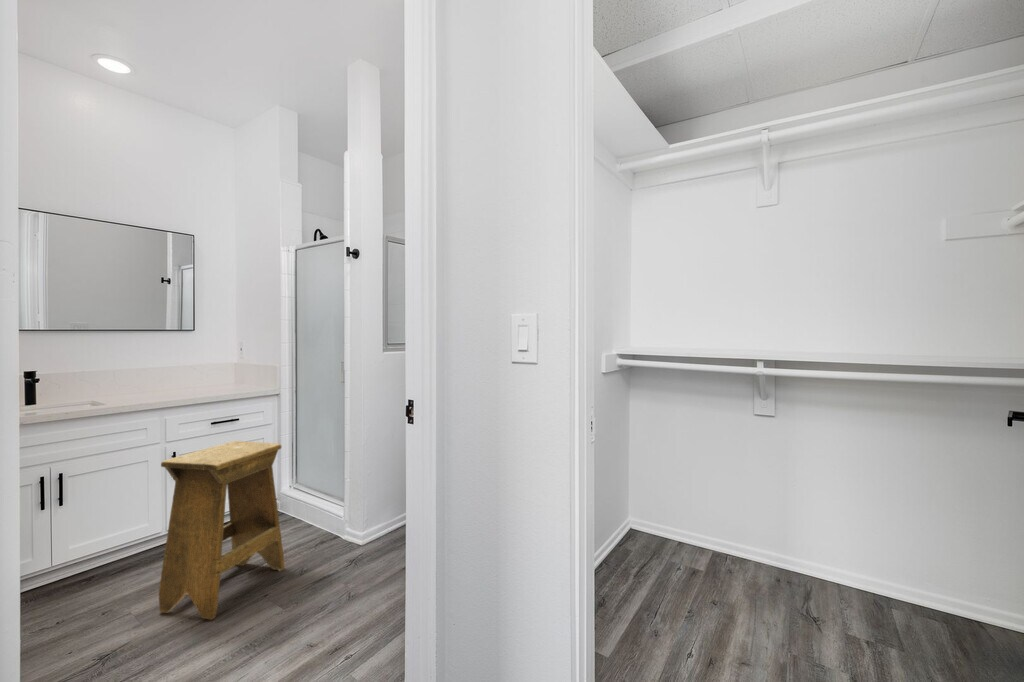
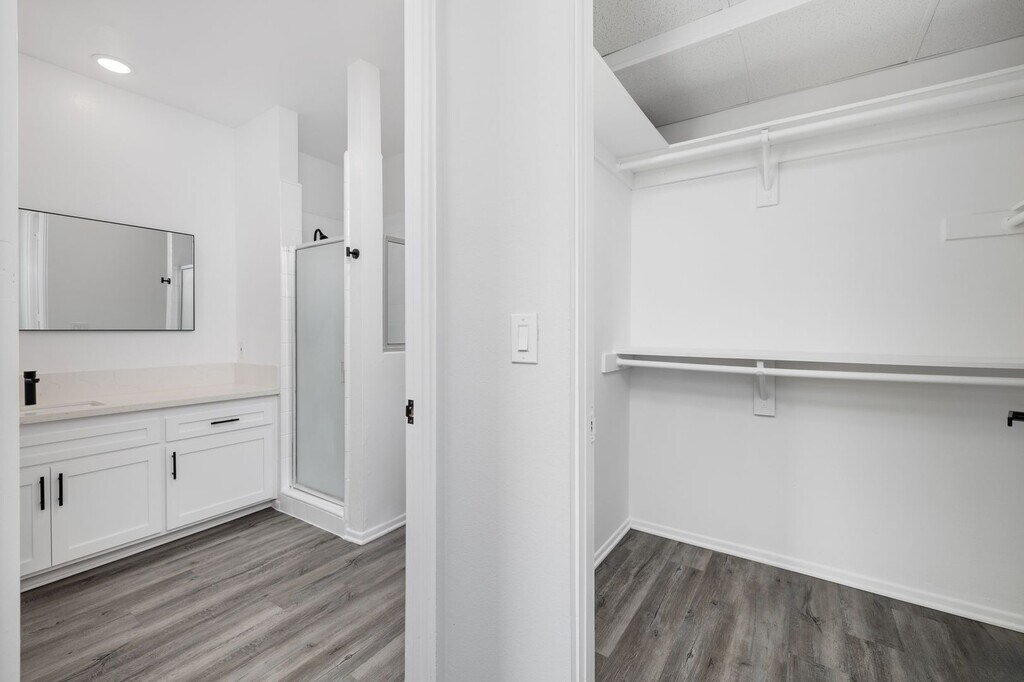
- stool [158,440,286,620]
